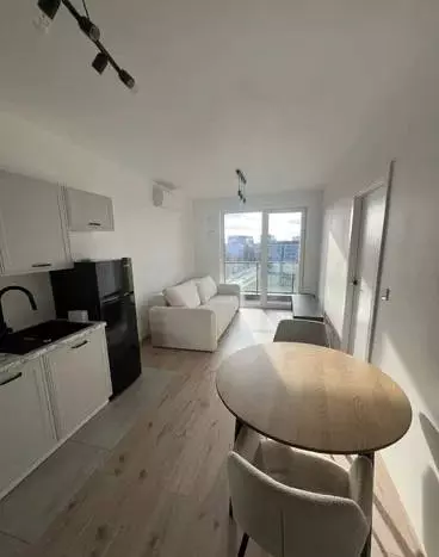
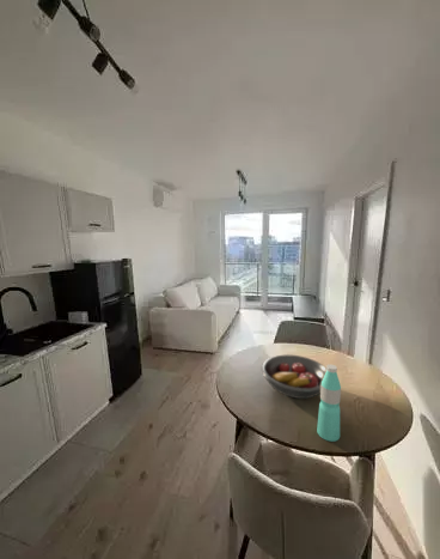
+ fruit bowl [261,353,326,400]
+ water bottle [316,364,342,443]
